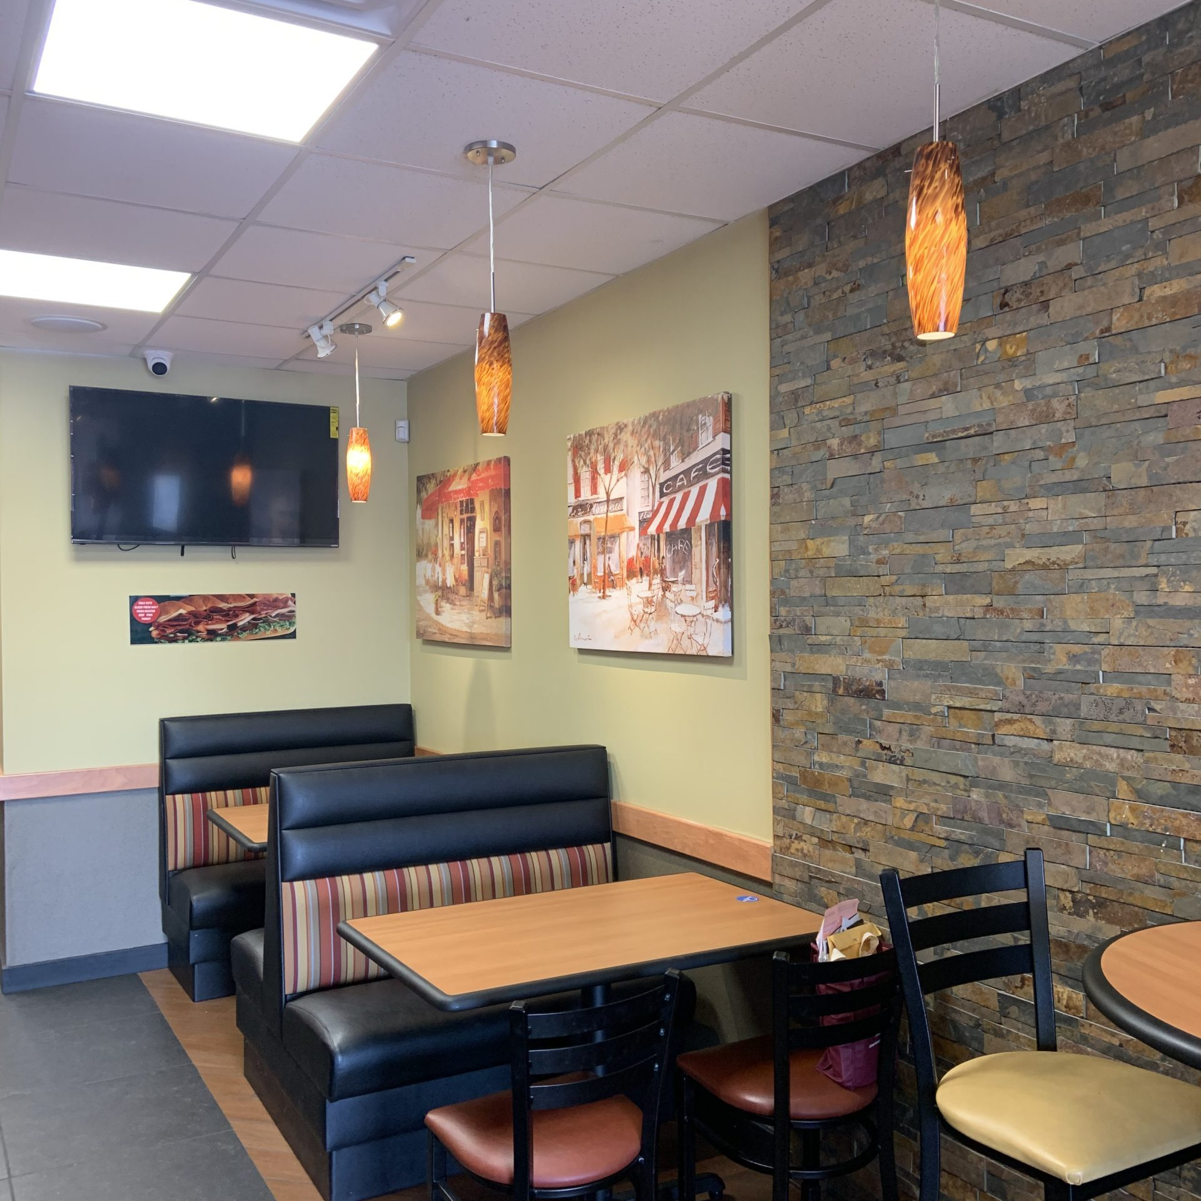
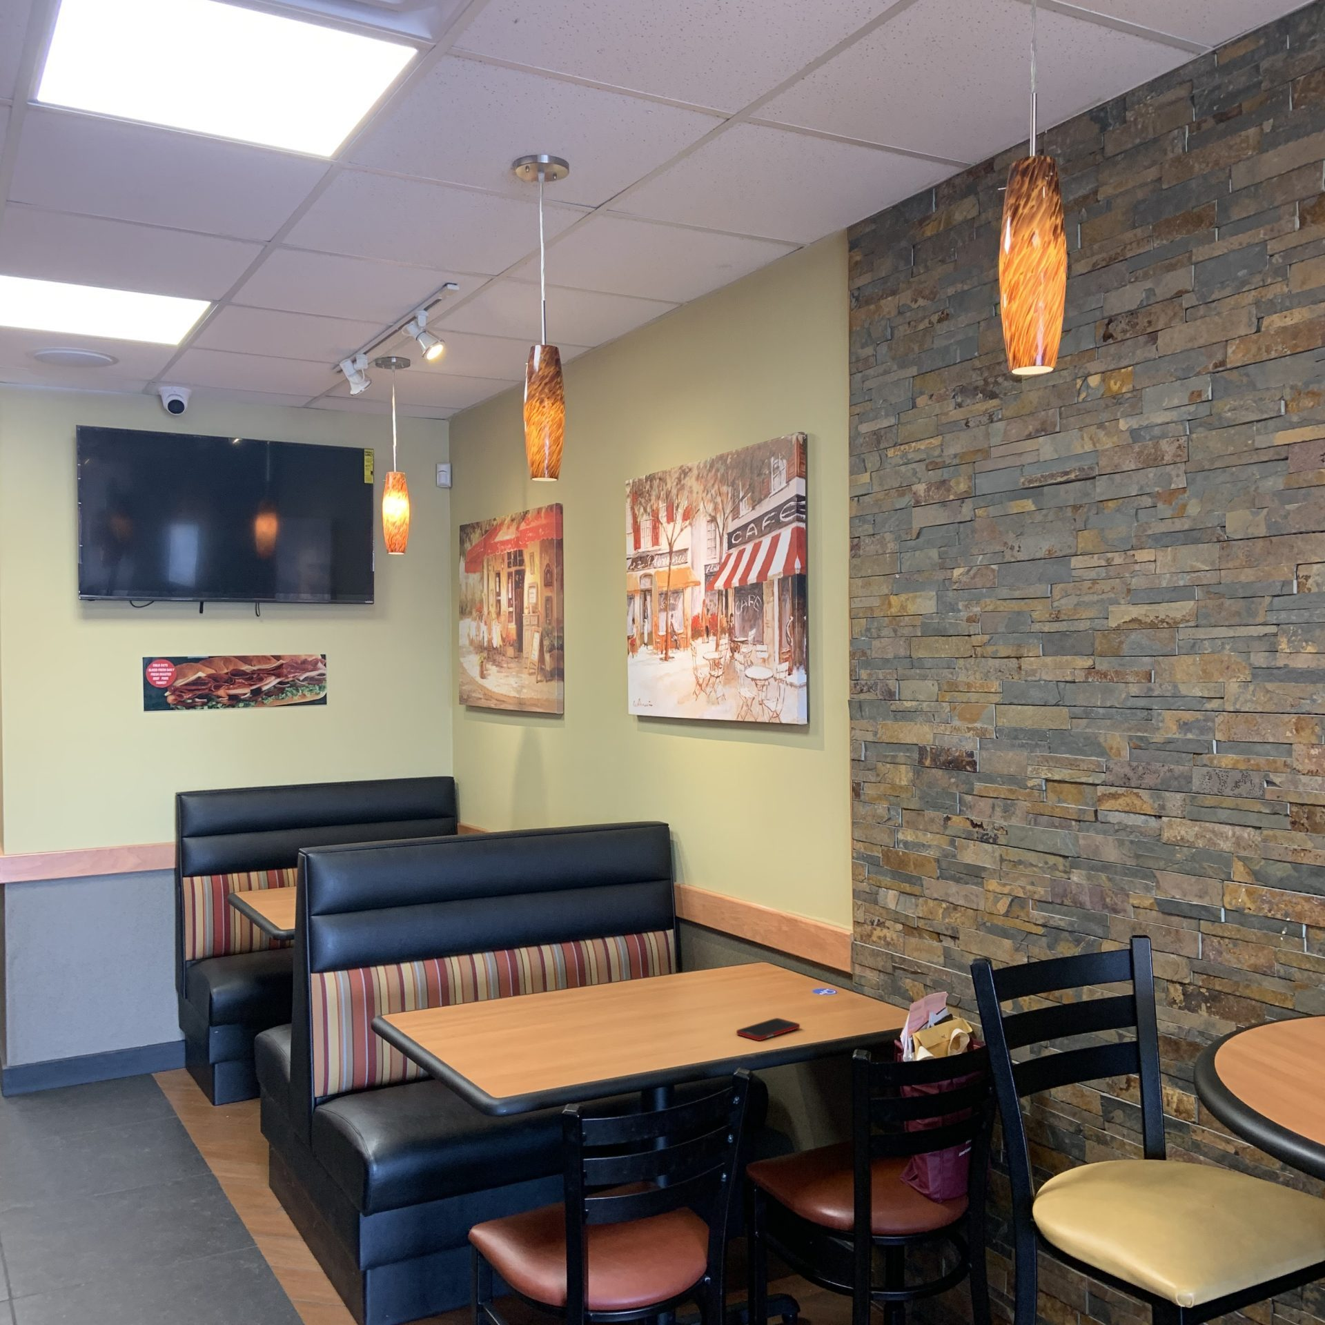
+ cell phone [735,1017,801,1041]
